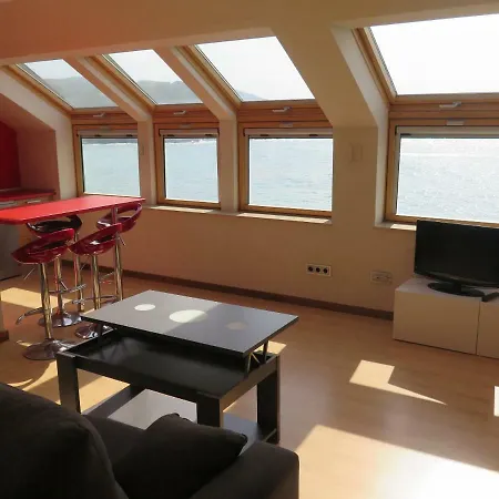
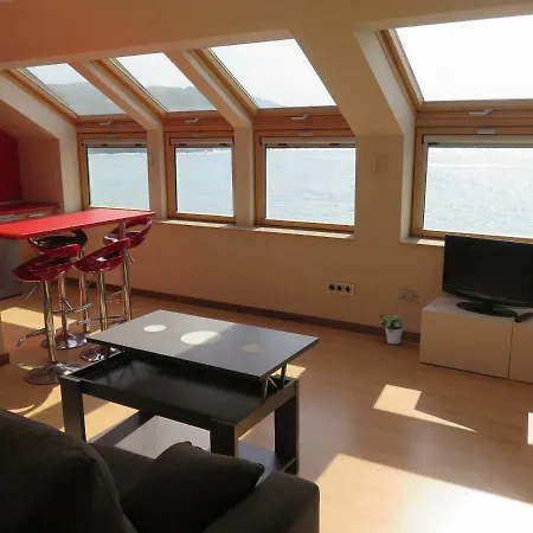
+ potted plant [378,312,405,345]
